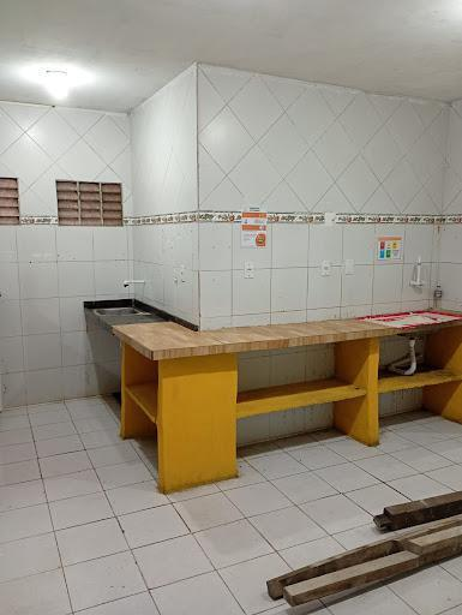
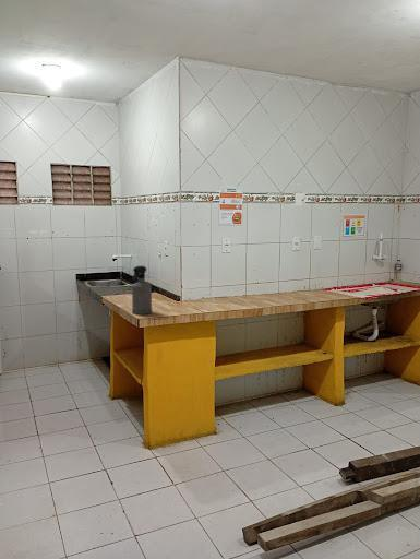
+ spray bottle [131,265,153,316]
